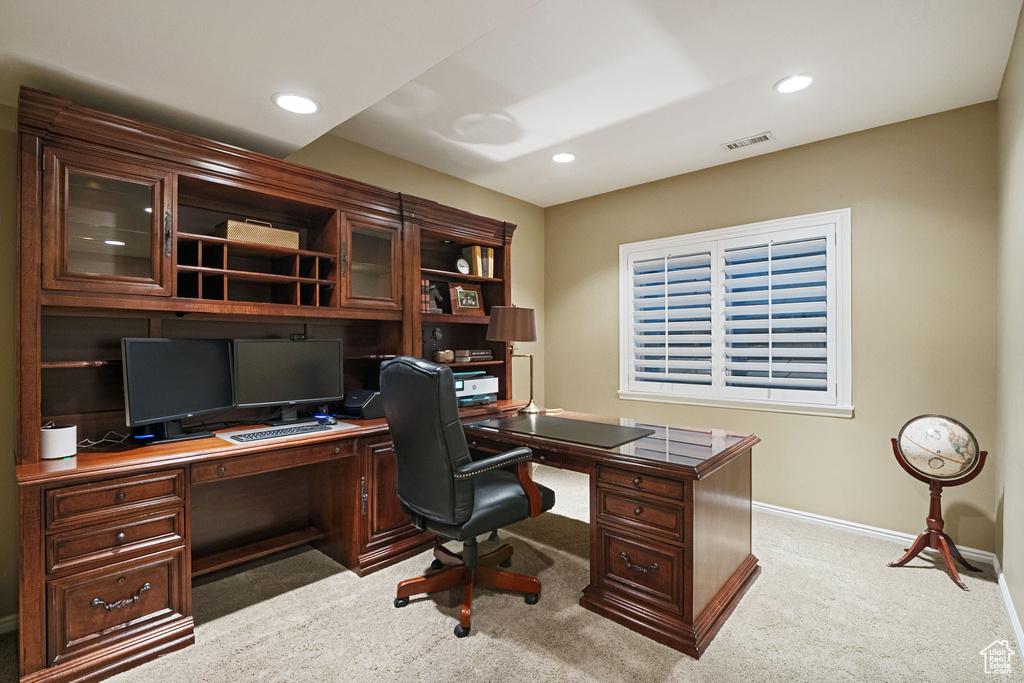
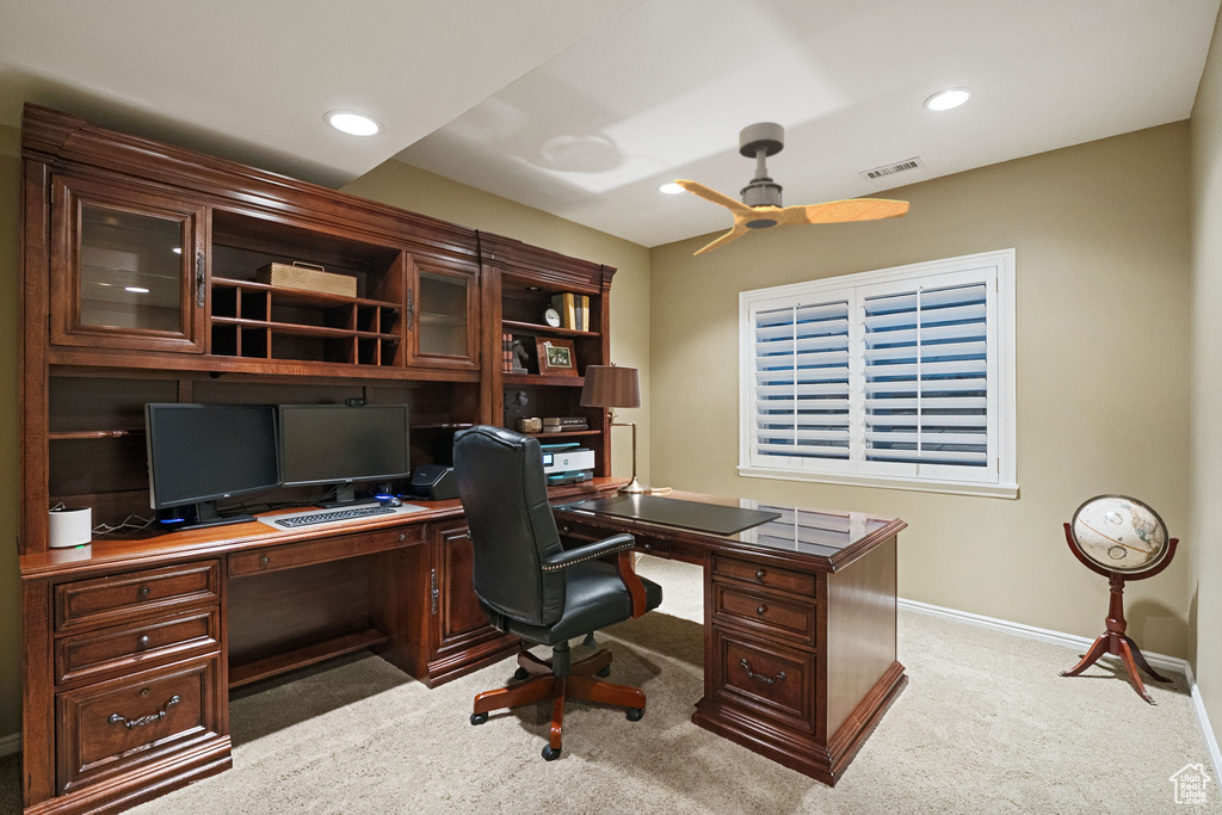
+ ceiling fan [673,121,911,257]
